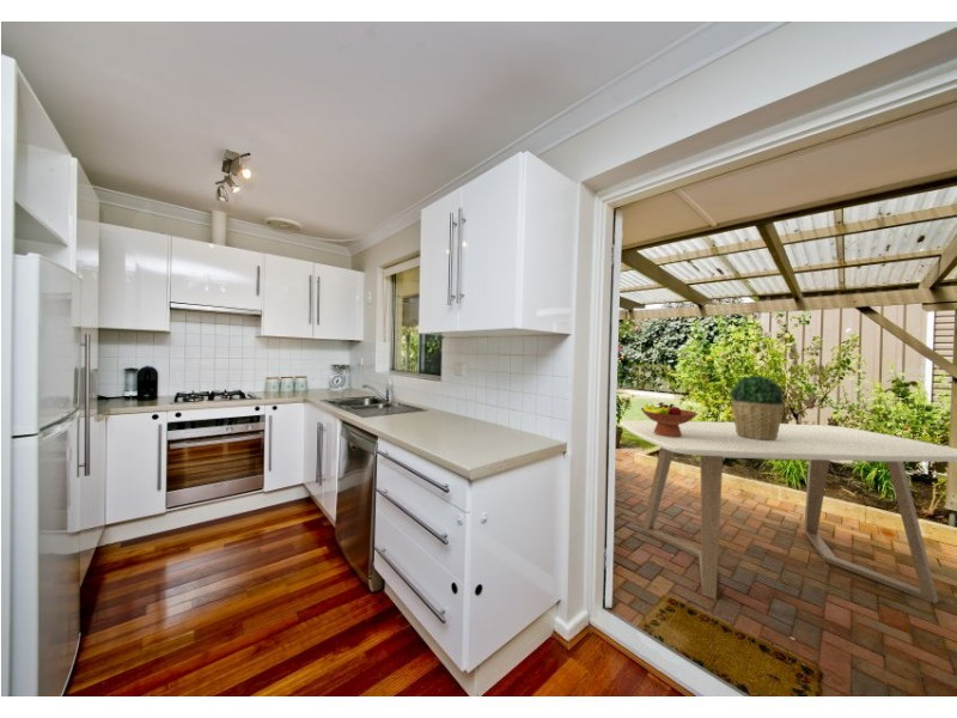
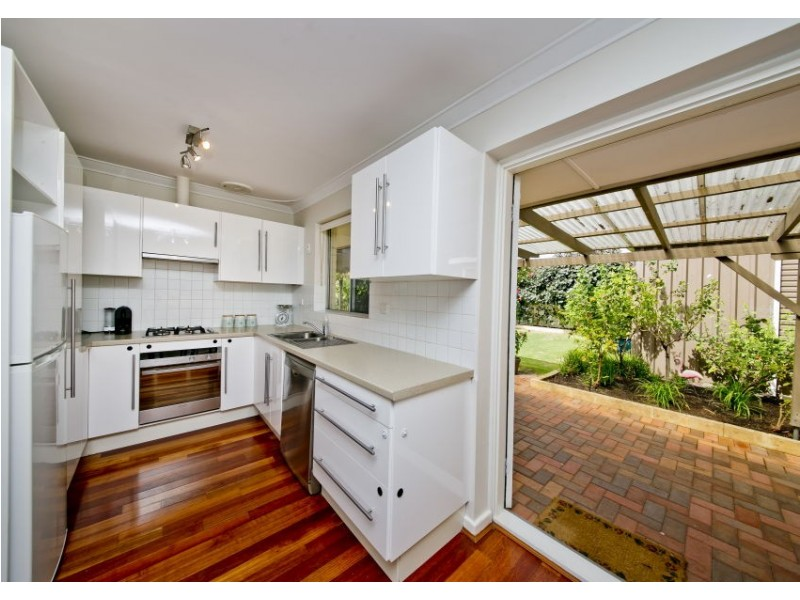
- dining table [620,419,957,606]
- potted plant [730,375,786,440]
- fruit bowl [640,401,699,437]
